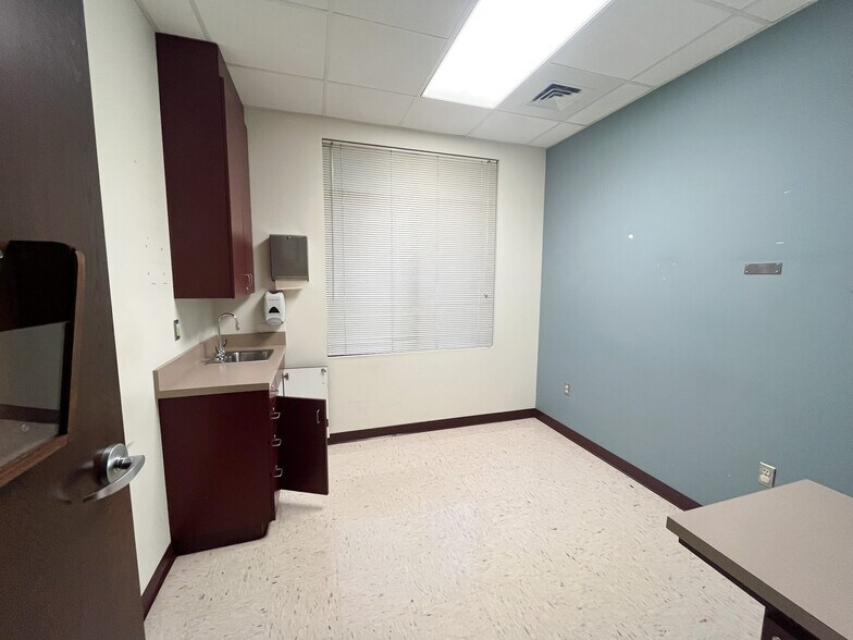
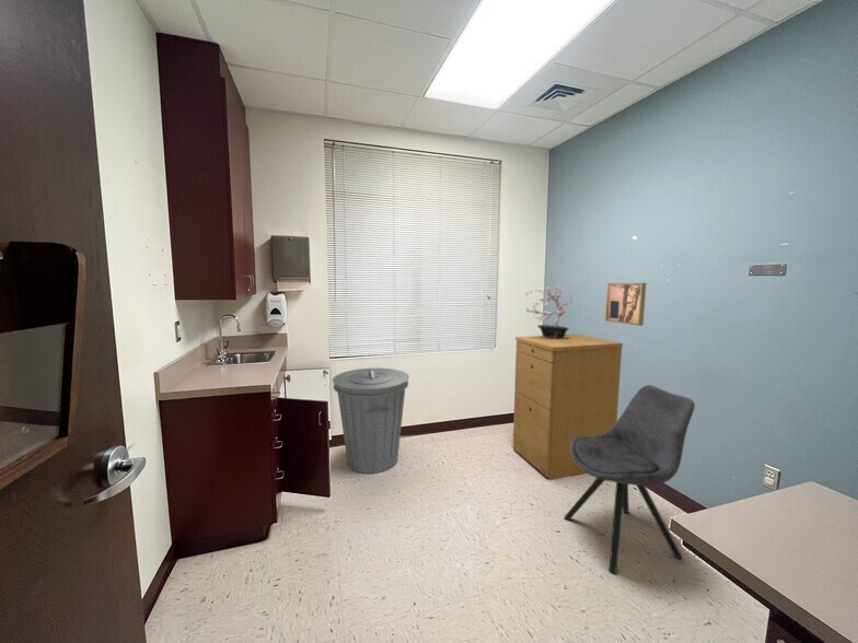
+ chair [563,384,696,574]
+ trash can [332,367,410,475]
+ potted plant [523,285,575,339]
+ wall art [604,282,647,327]
+ filing cabinet [512,332,624,481]
